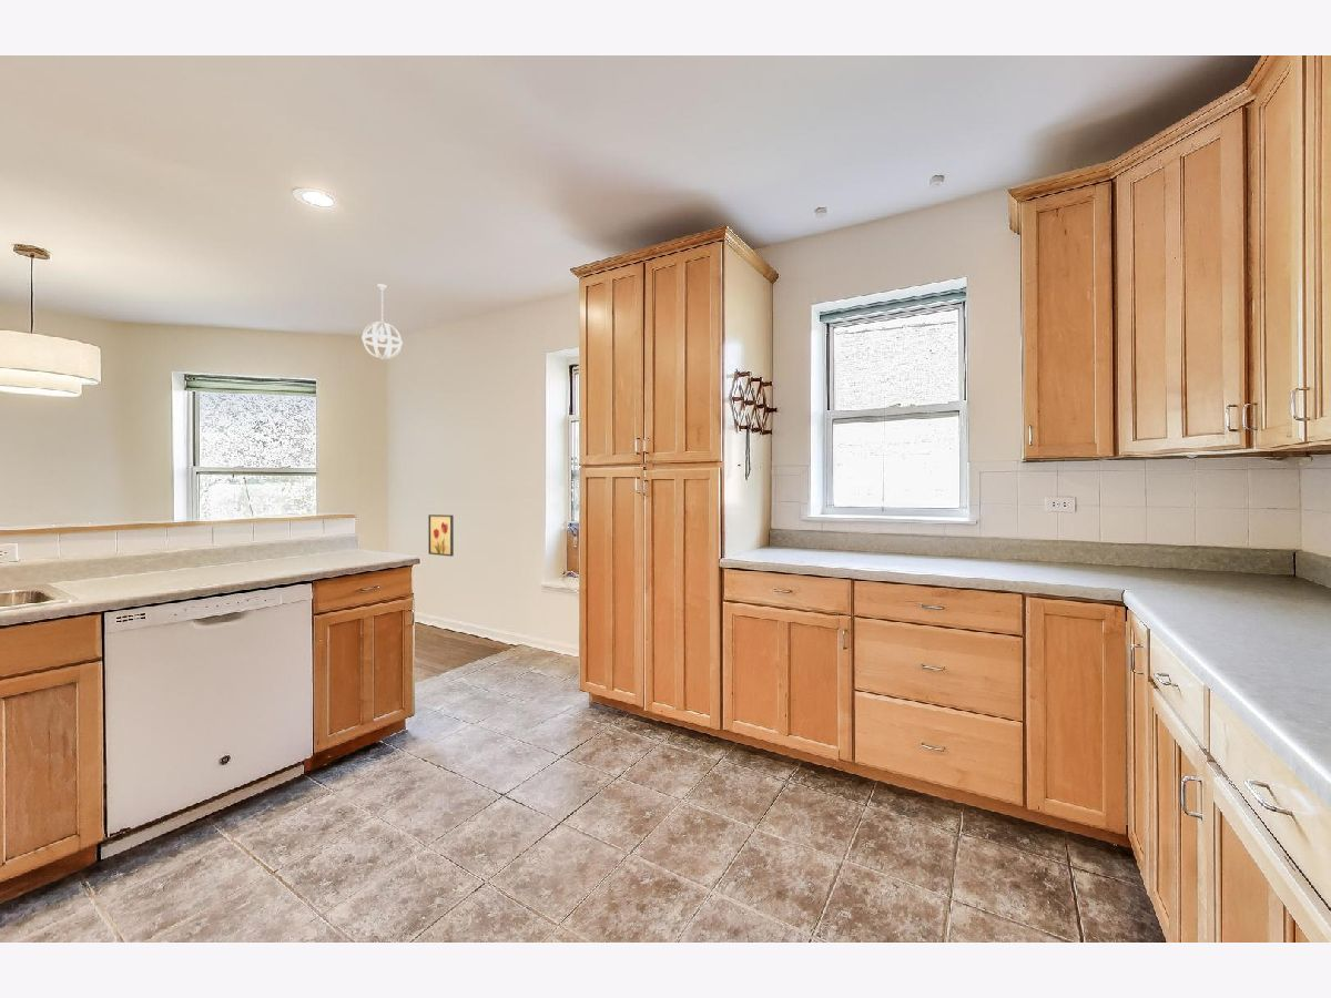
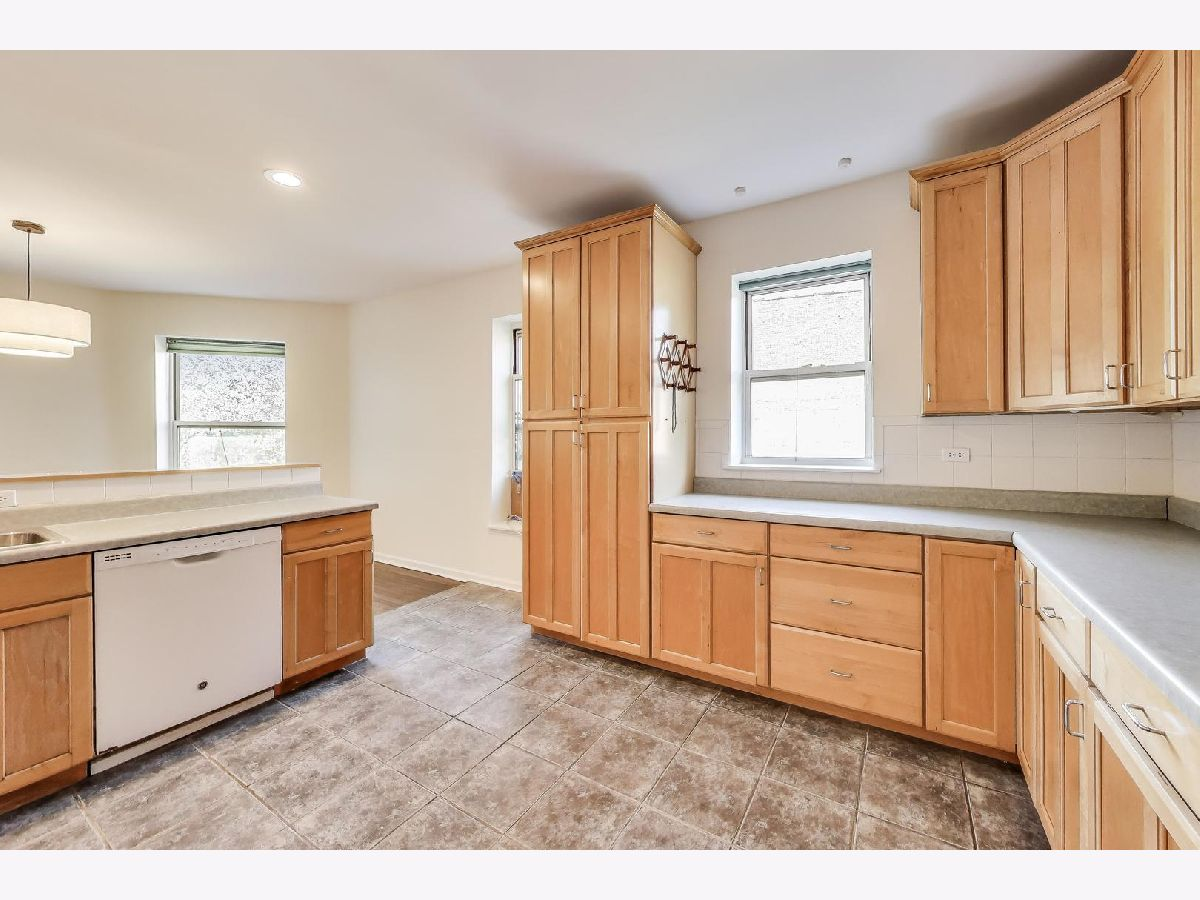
- pendant light [360,283,404,360]
- wall art [427,513,455,558]
